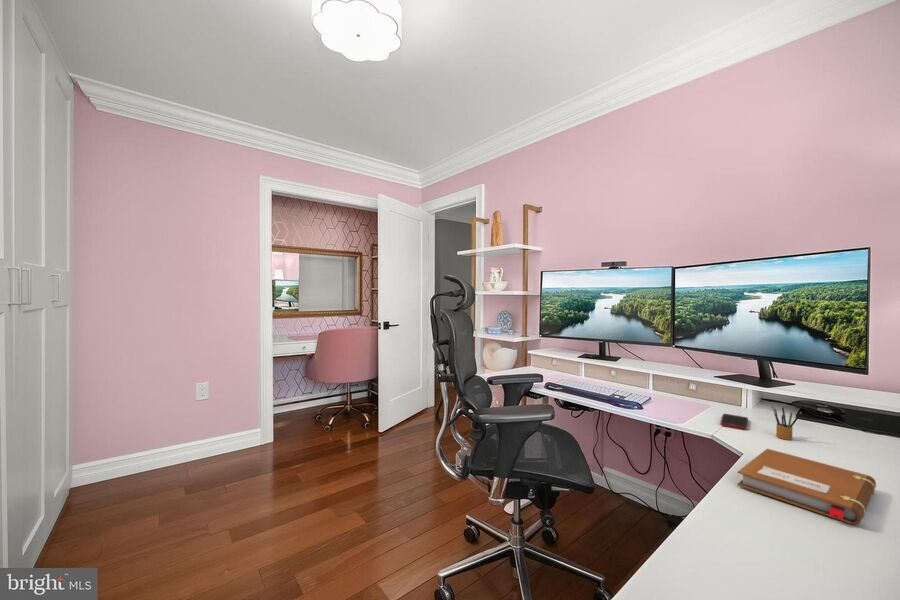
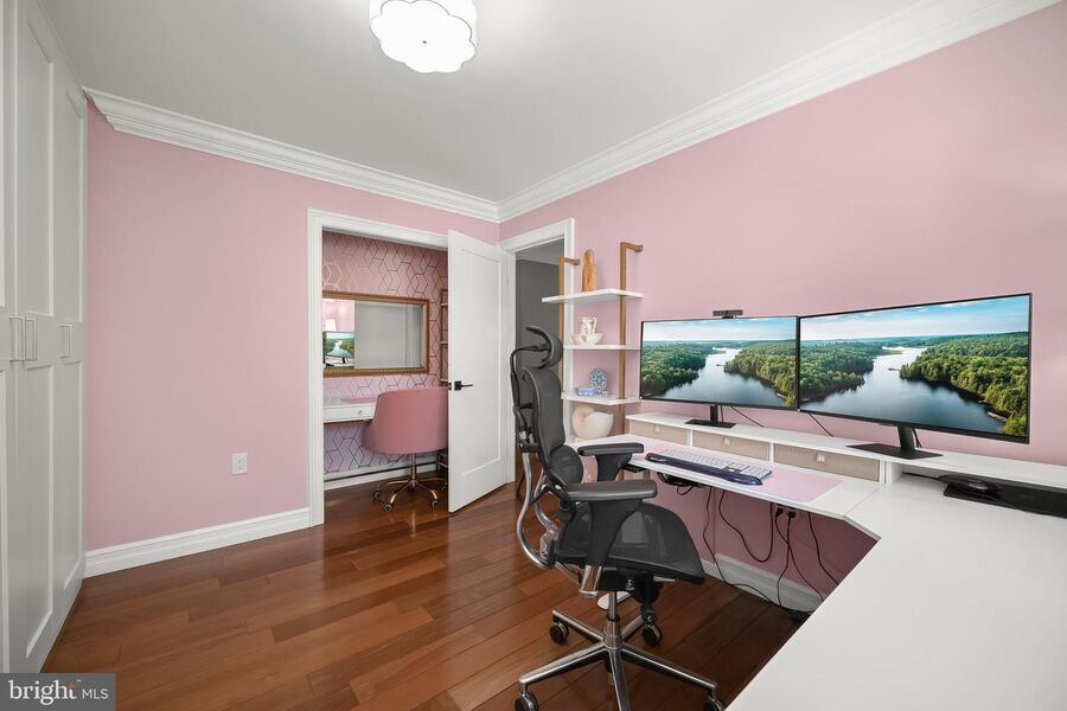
- notebook [737,448,877,526]
- cell phone [719,413,749,431]
- pencil box [771,405,802,441]
